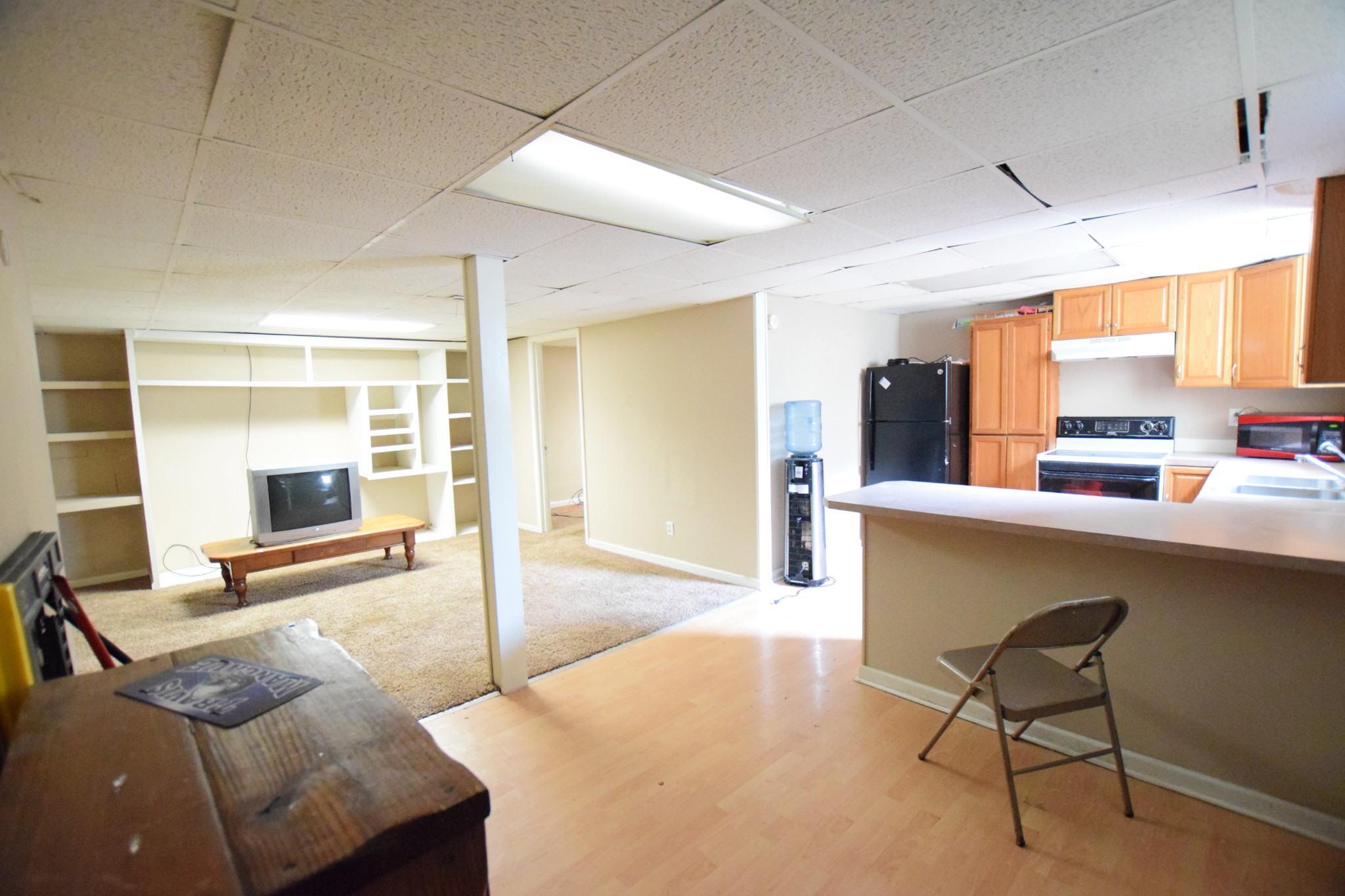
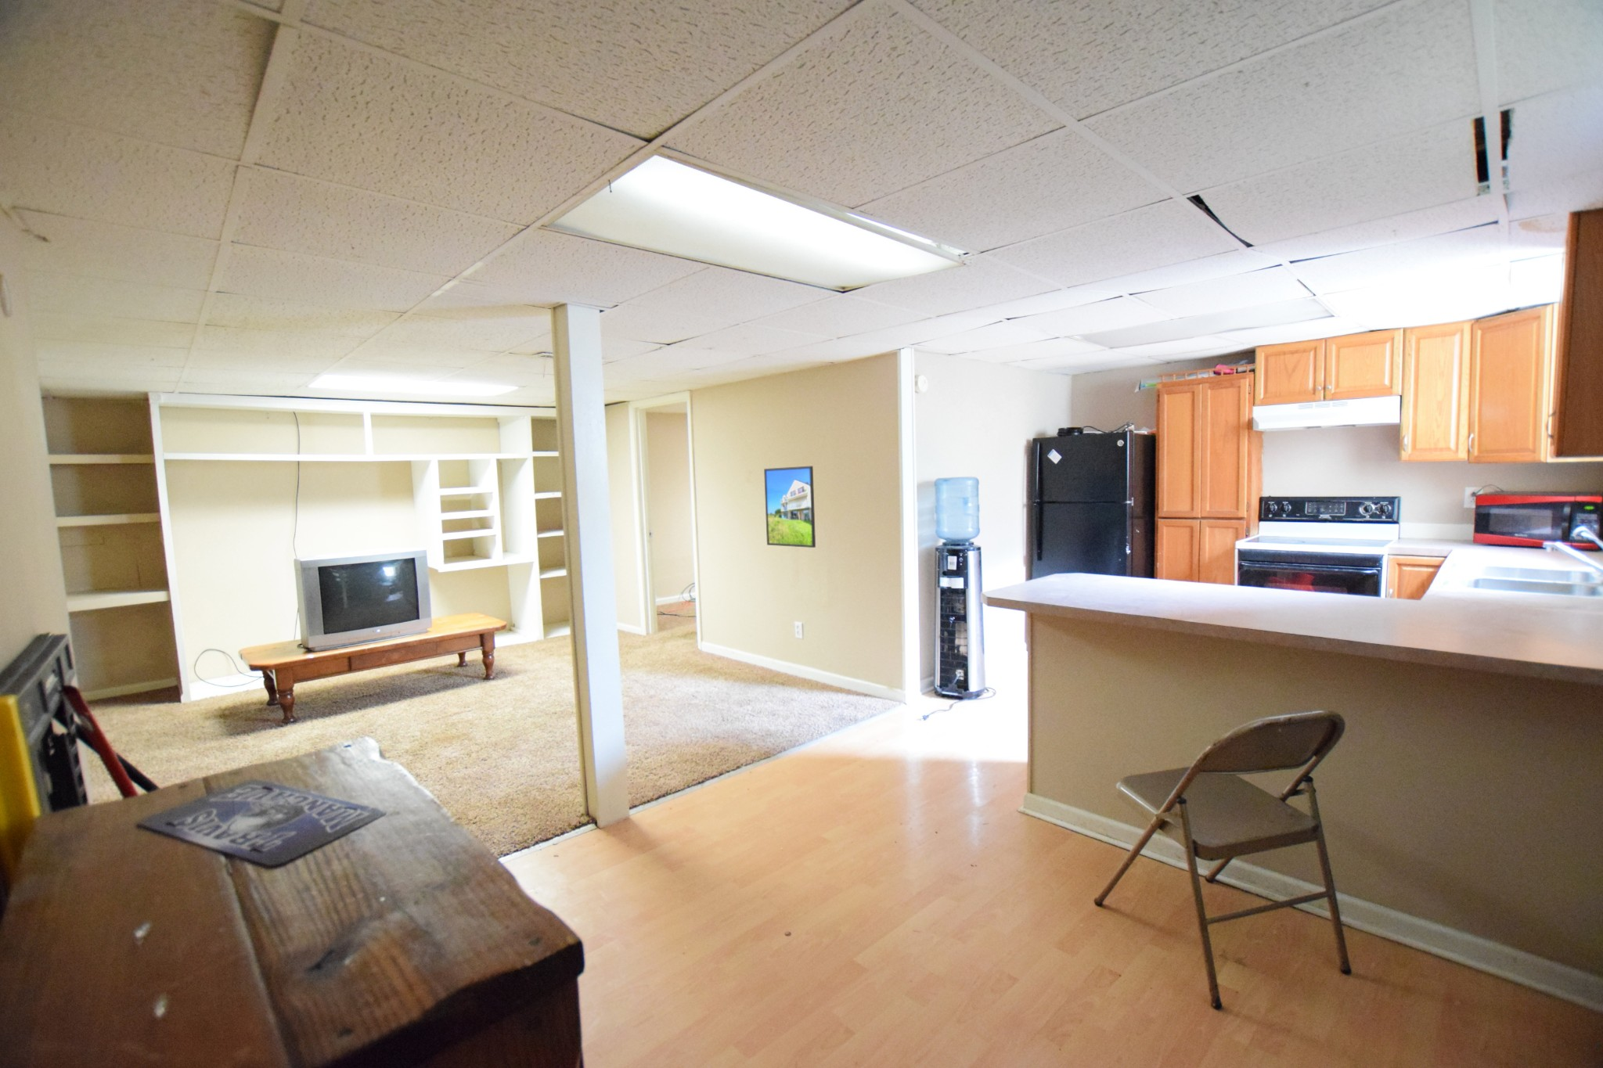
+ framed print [763,466,816,548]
